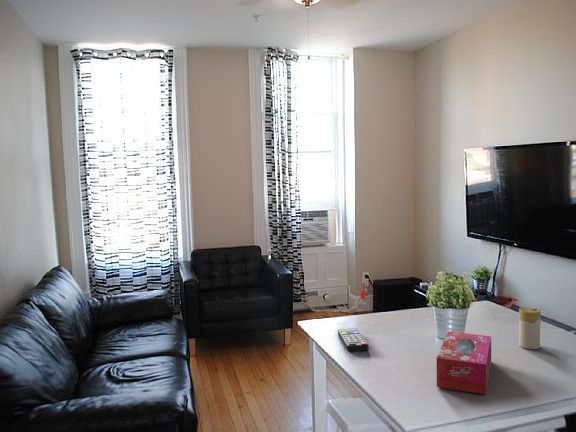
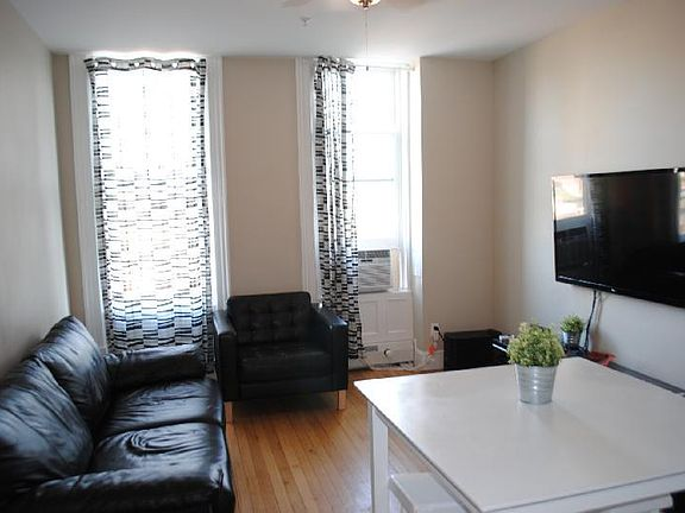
- remote control [337,327,369,352]
- candle [518,306,542,350]
- tissue box [436,331,492,396]
